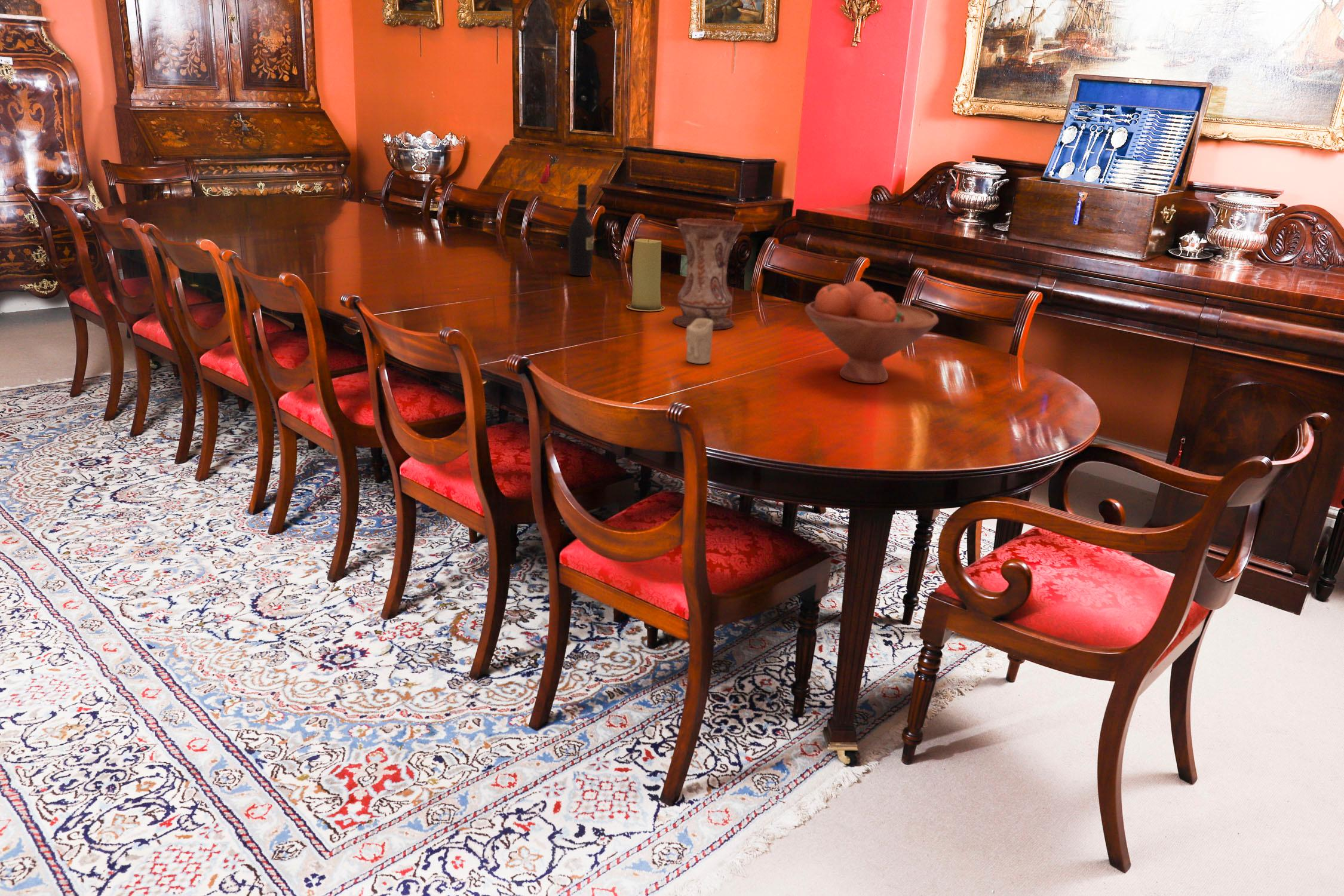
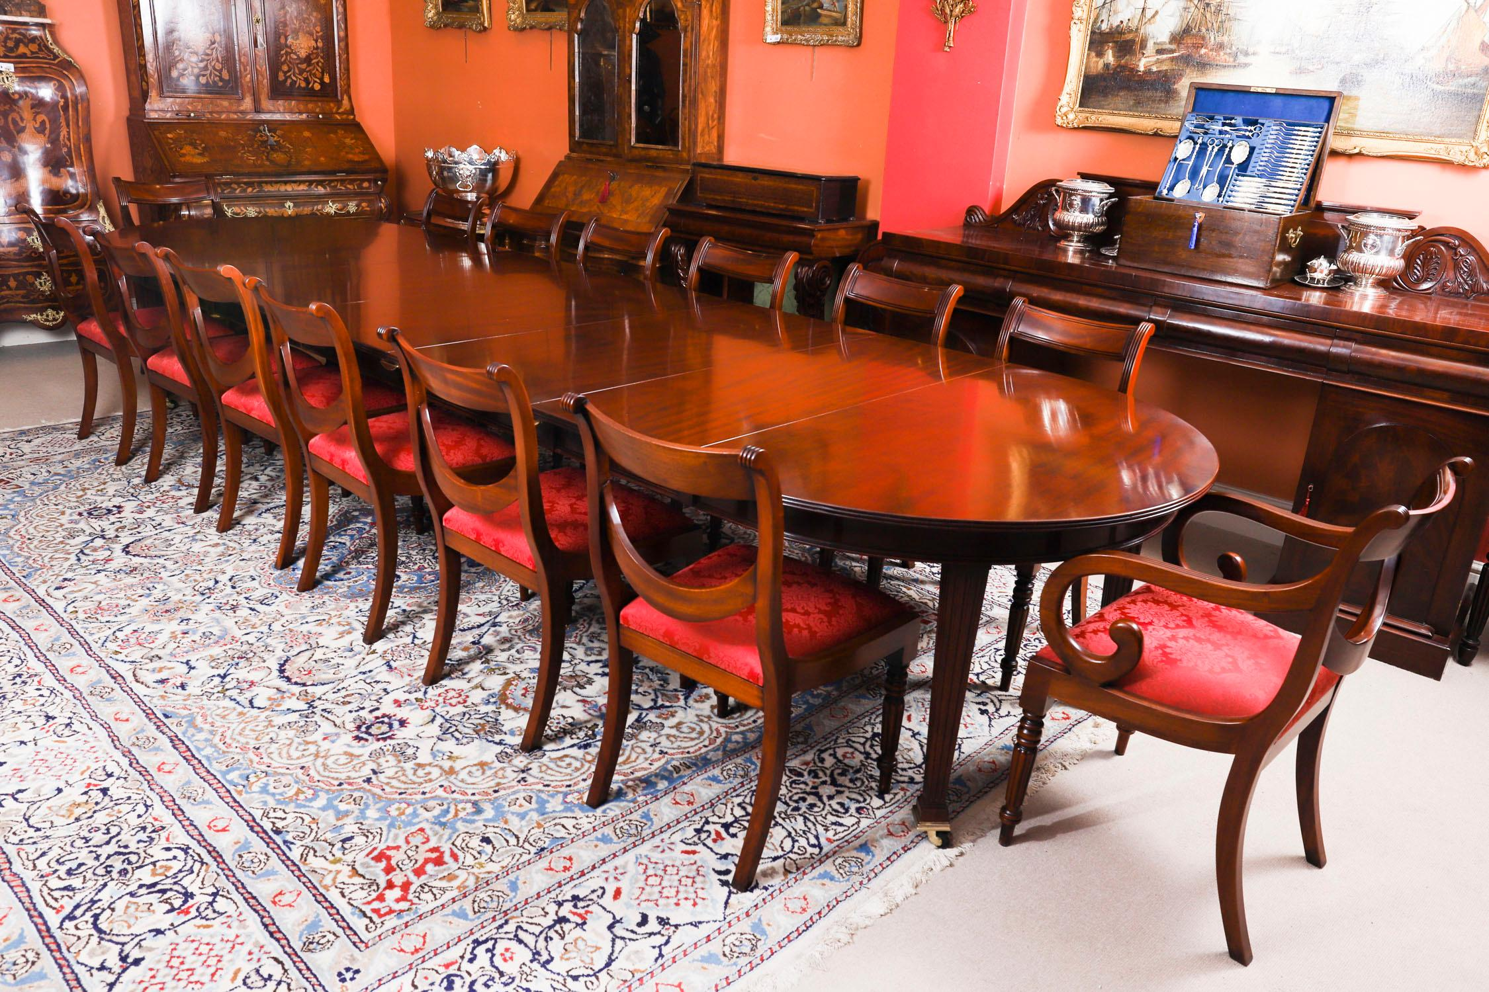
- fruit bowl [805,280,939,384]
- candle [626,238,665,312]
- vase [673,217,744,330]
- wine bottle [568,183,594,277]
- candle [685,318,713,364]
